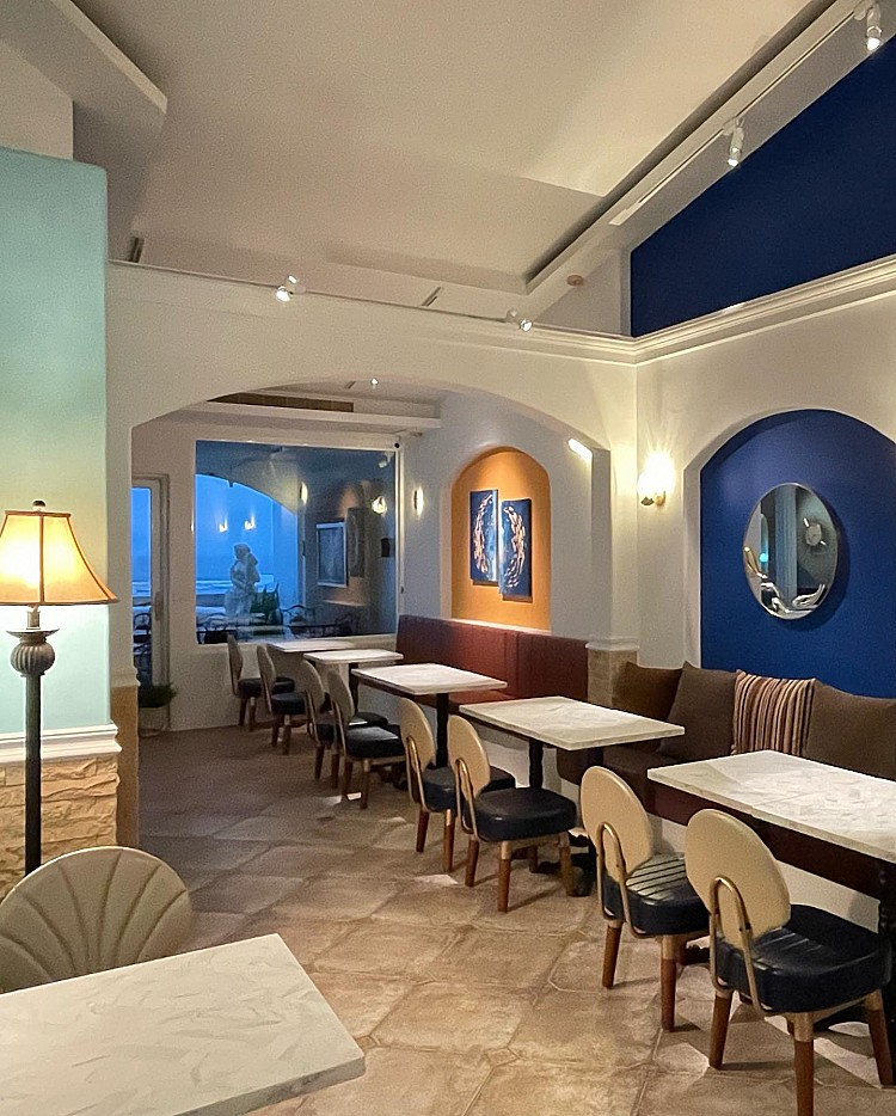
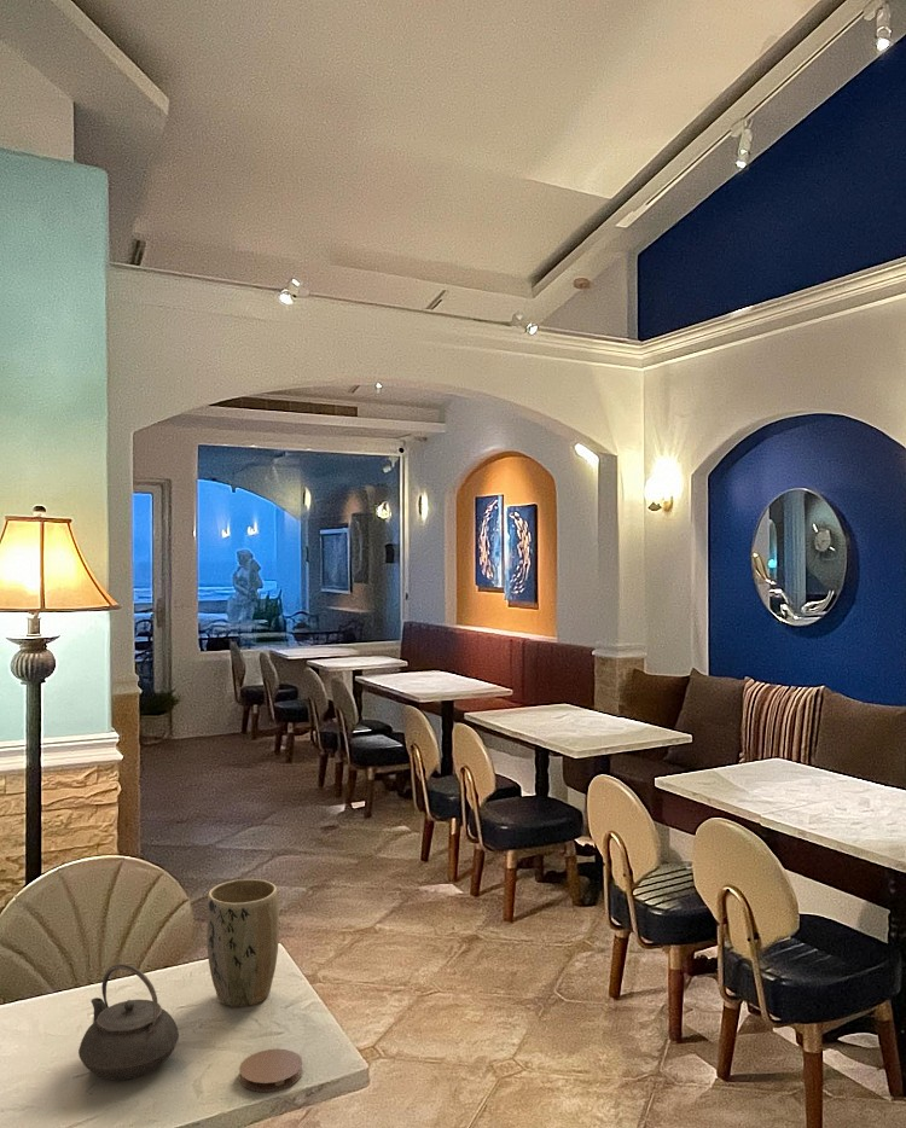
+ plant pot [205,878,280,1008]
+ teapot [77,963,180,1081]
+ coaster [238,1048,303,1093]
